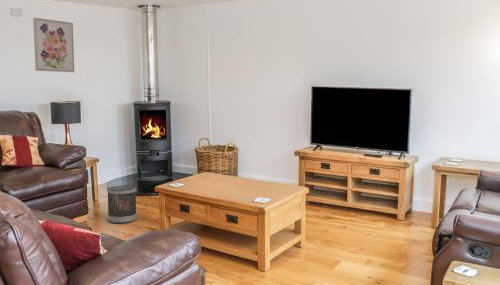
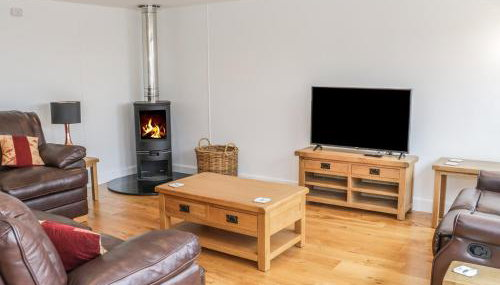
- wall art [32,17,75,73]
- wastebasket [106,184,138,224]
